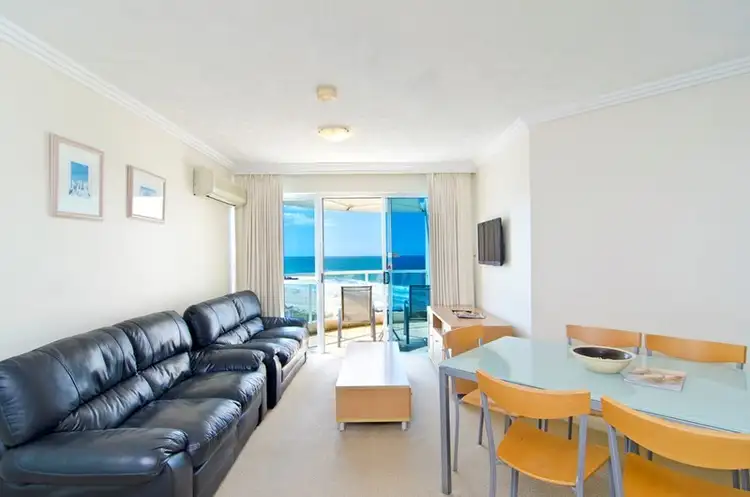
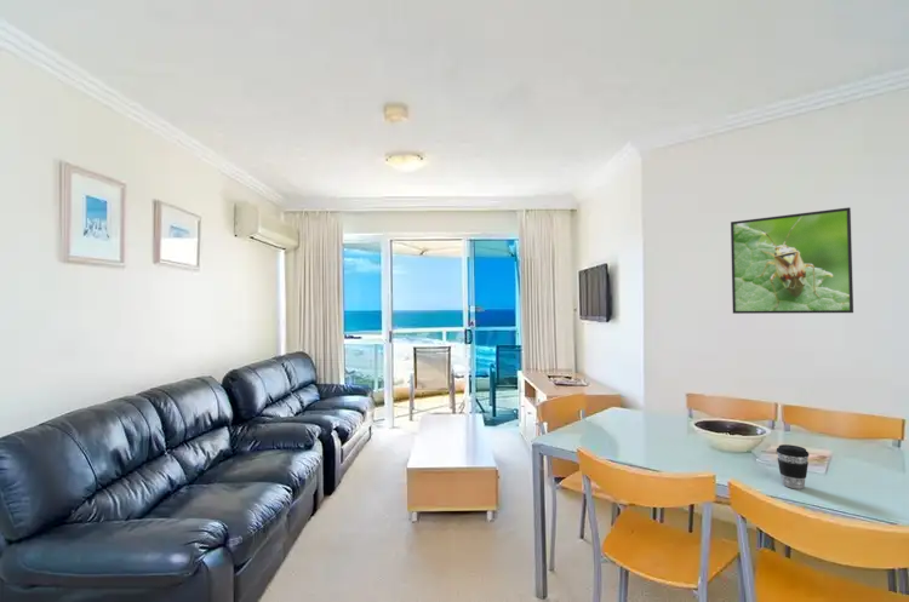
+ coffee cup [776,443,810,489]
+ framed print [730,206,854,315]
